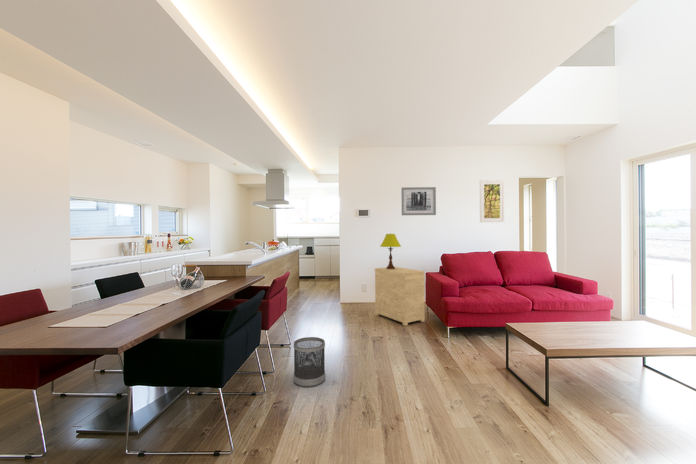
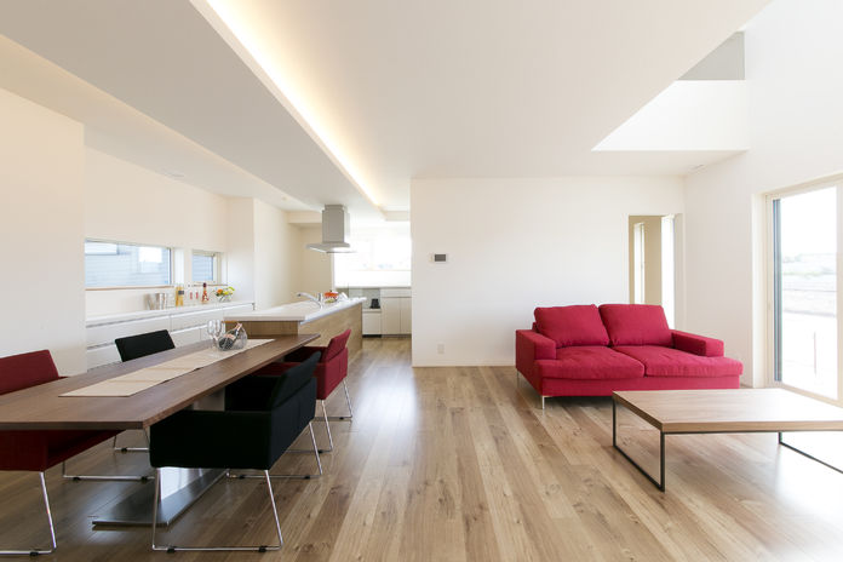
- table lamp [379,233,402,269]
- wall art [401,186,437,216]
- side table [374,266,426,327]
- wastebasket [293,336,326,388]
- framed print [479,179,505,223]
